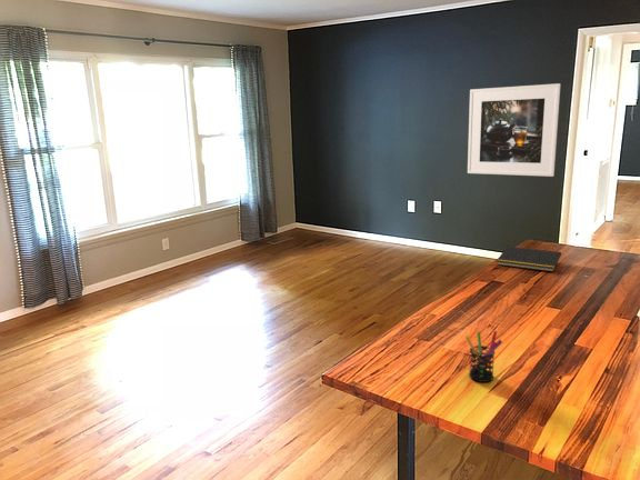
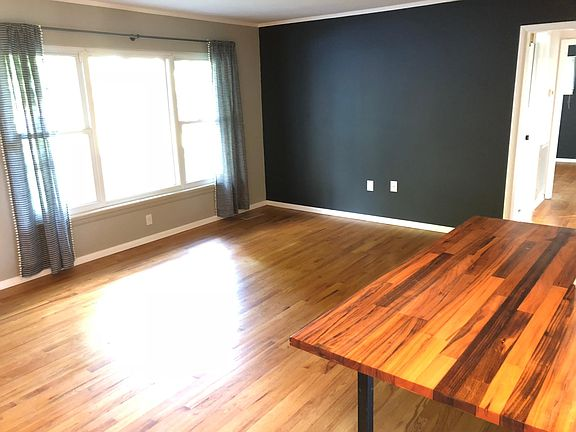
- notepad [496,246,562,273]
- pen holder [464,330,503,383]
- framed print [467,82,561,178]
